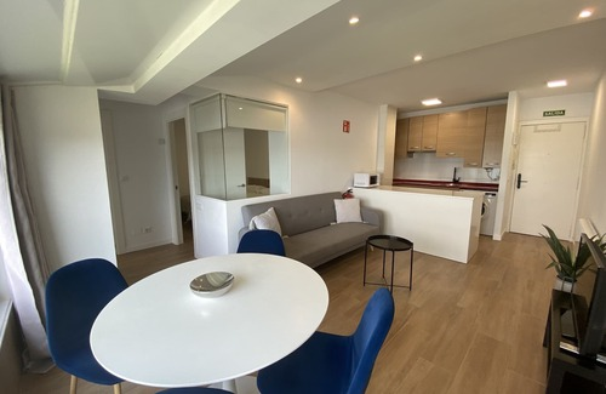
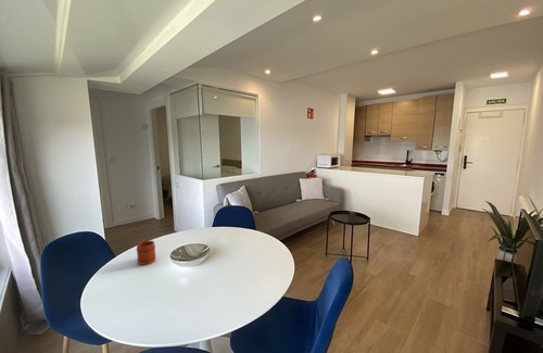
+ mug [136,239,157,266]
